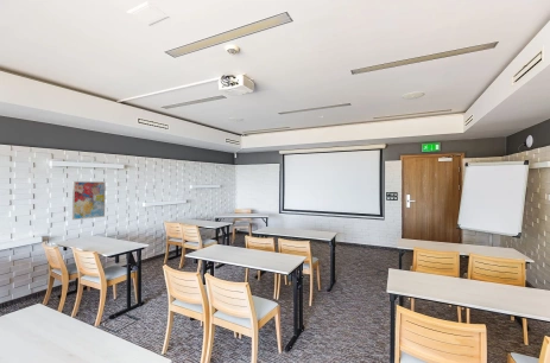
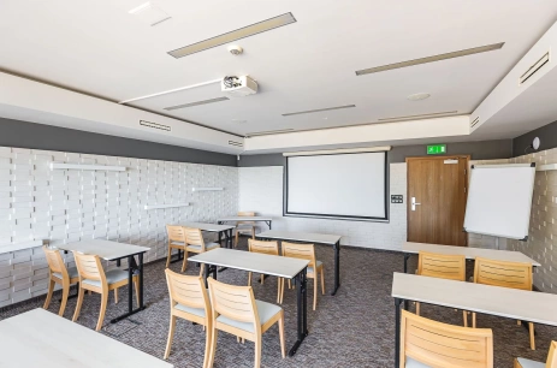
- wall art [71,180,107,221]
